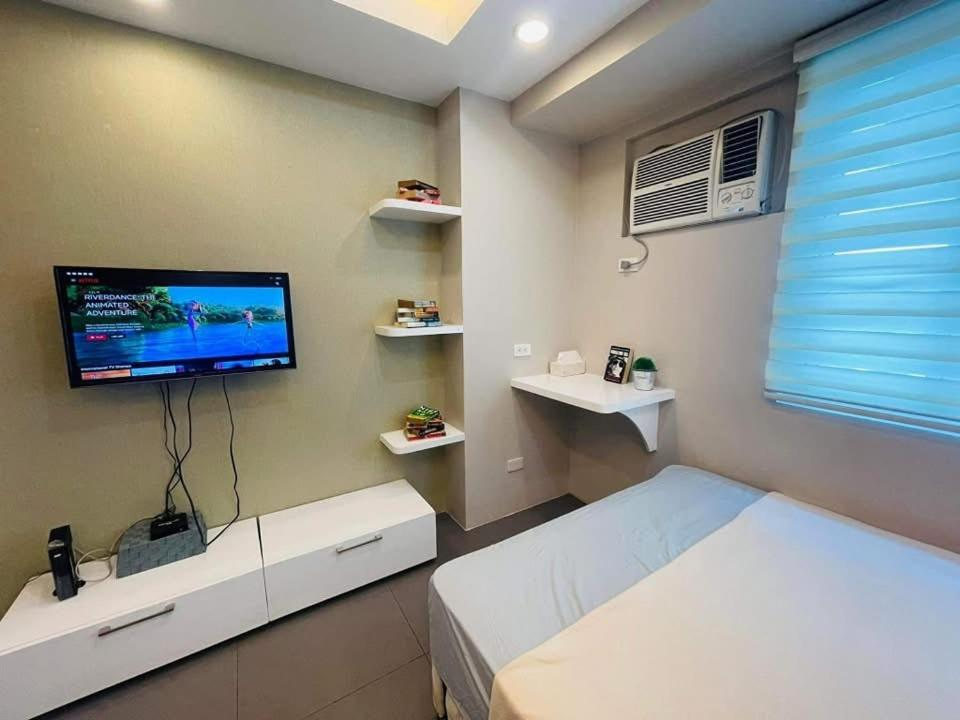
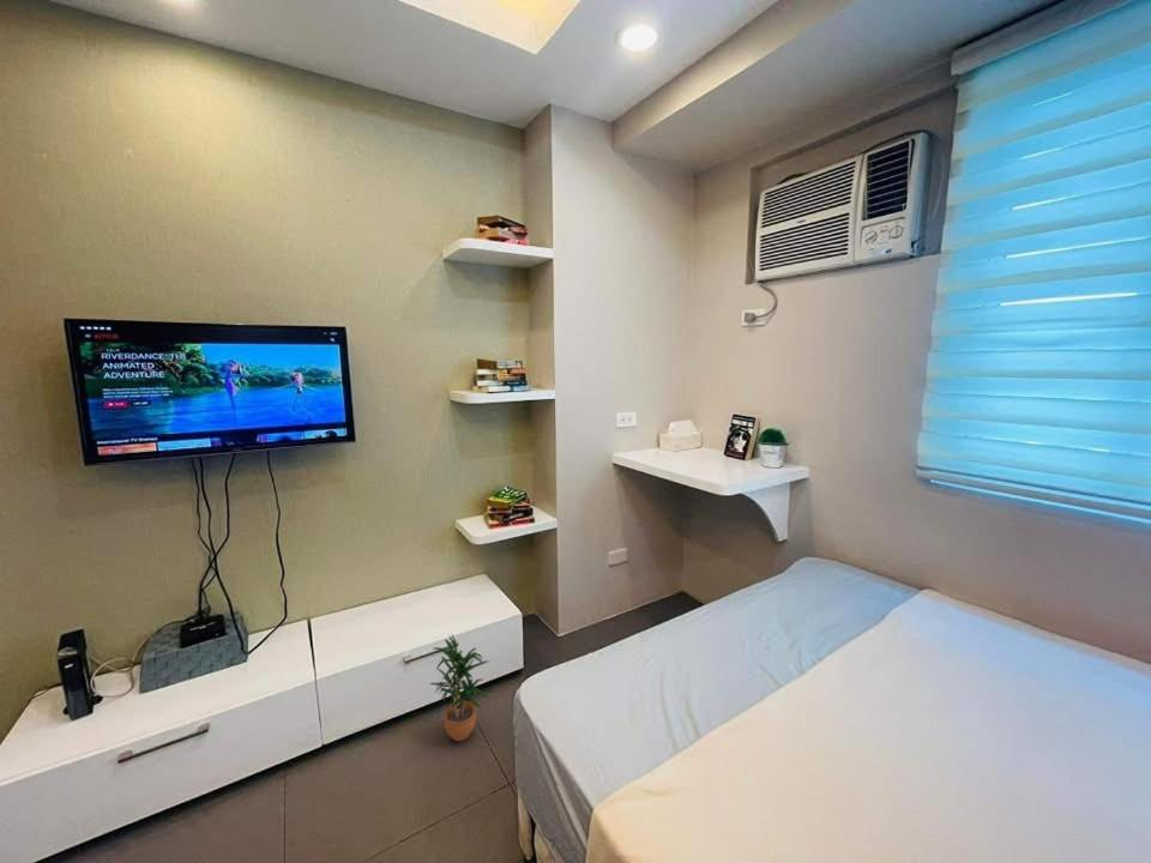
+ potted plant [429,634,489,742]
